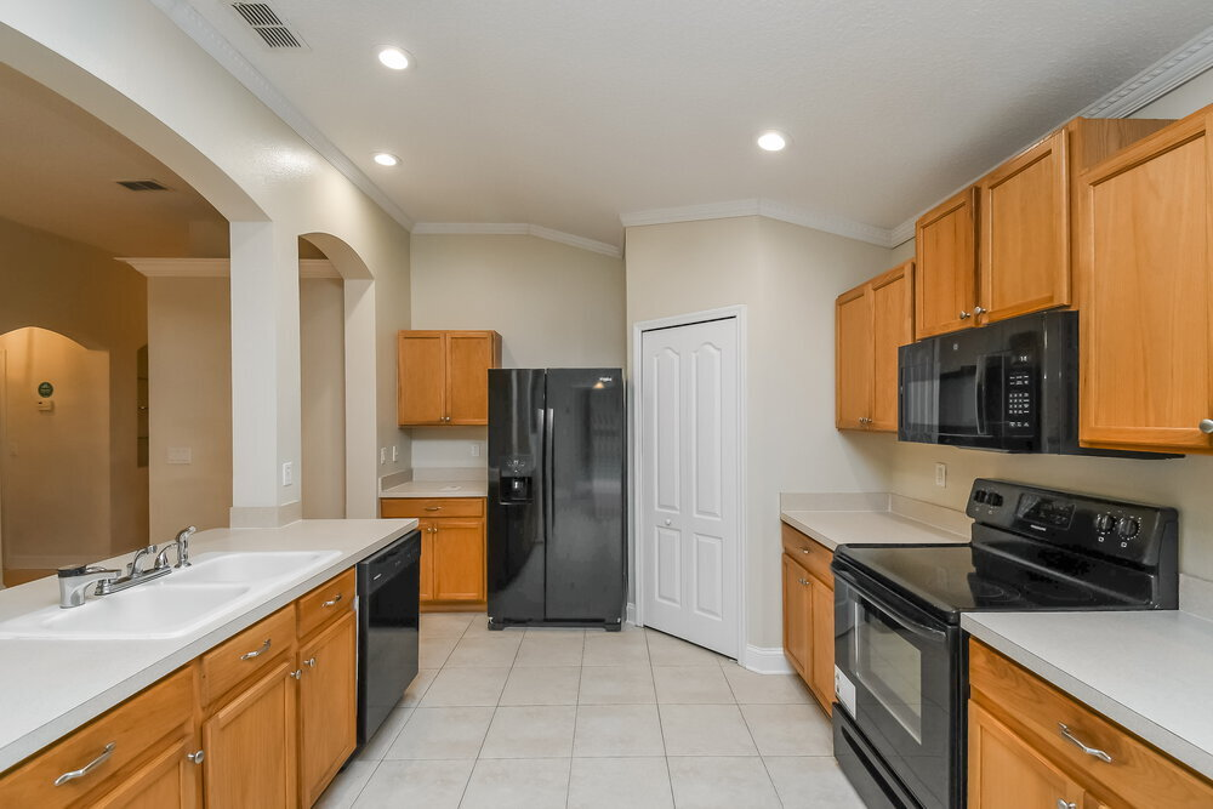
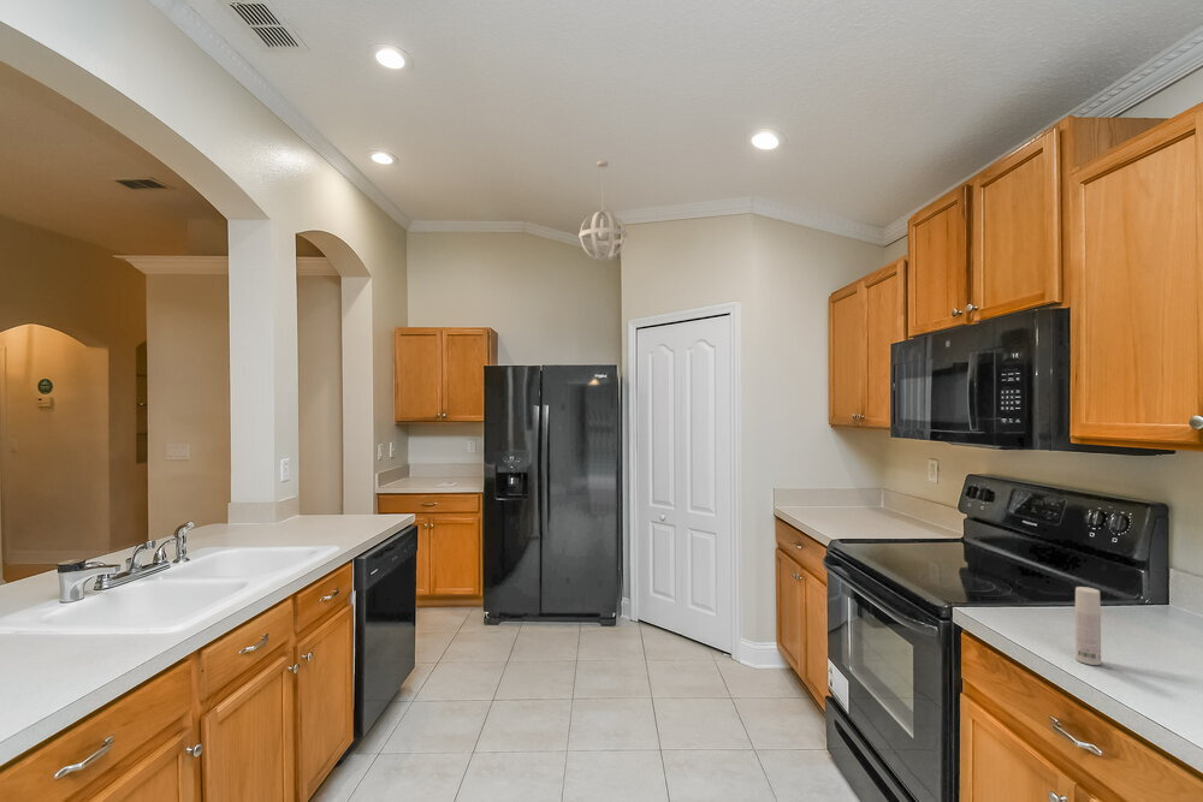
+ pendant light [577,160,628,262]
+ bottle [1074,586,1102,666]
